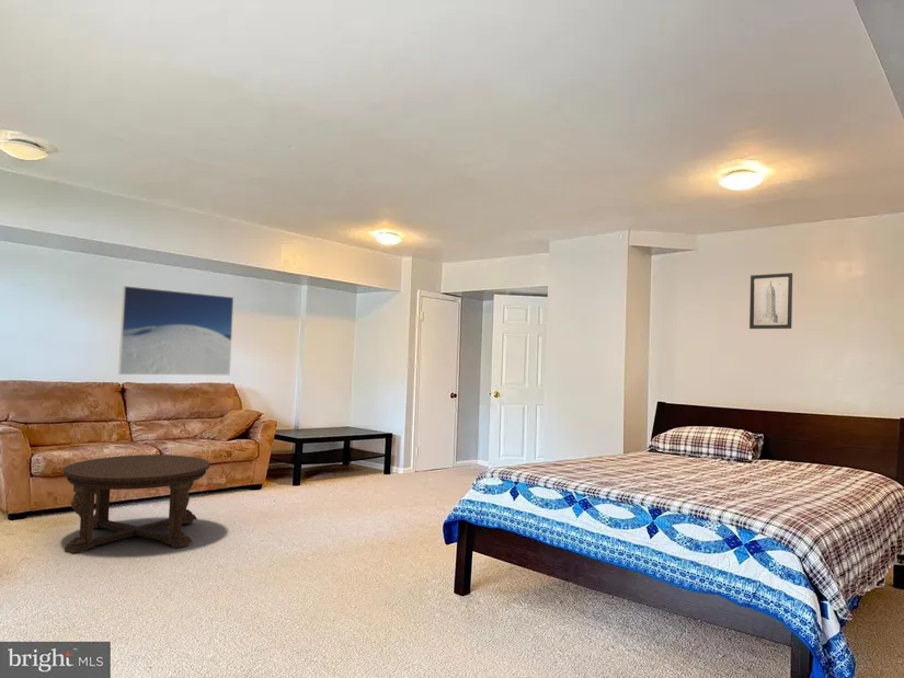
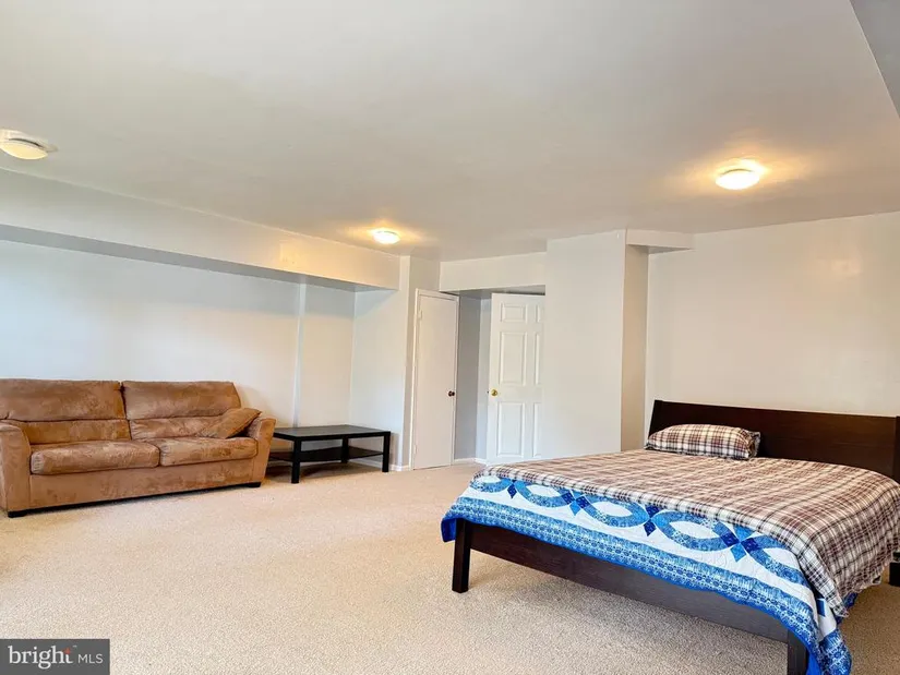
- wall art [748,272,793,330]
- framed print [117,285,234,376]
- coffee table [62,453,210,554]
